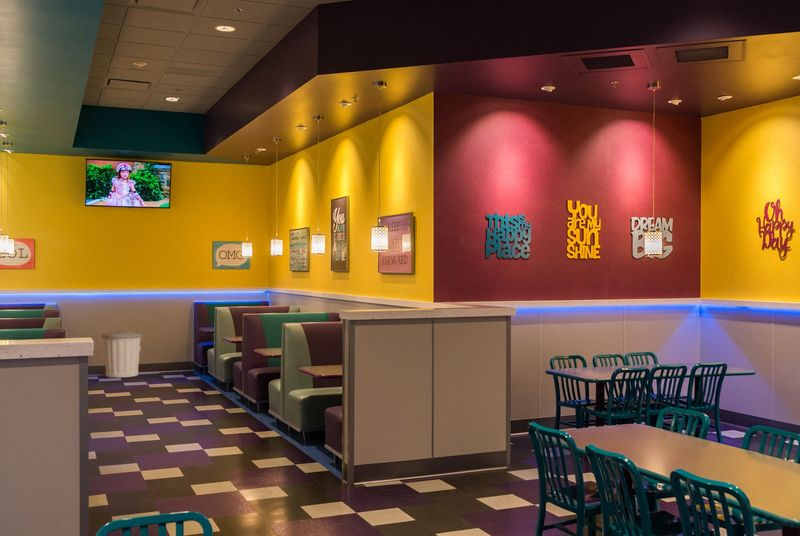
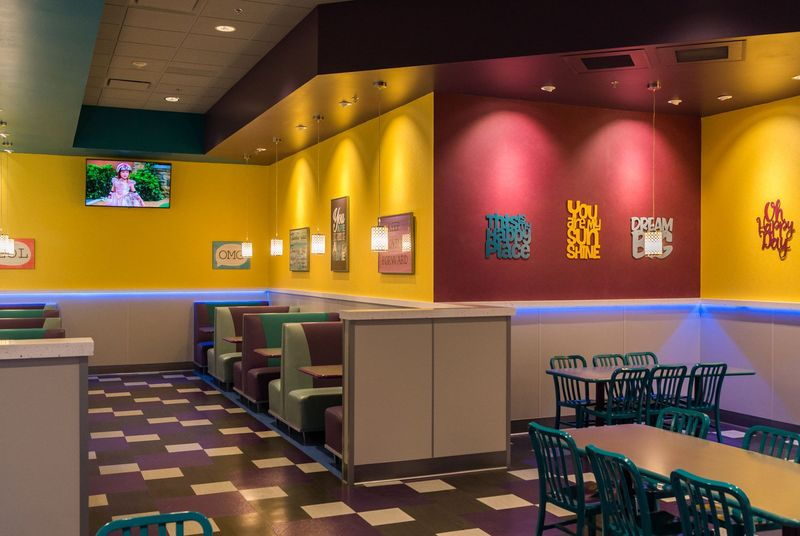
- trash can [101,328,143,378]
